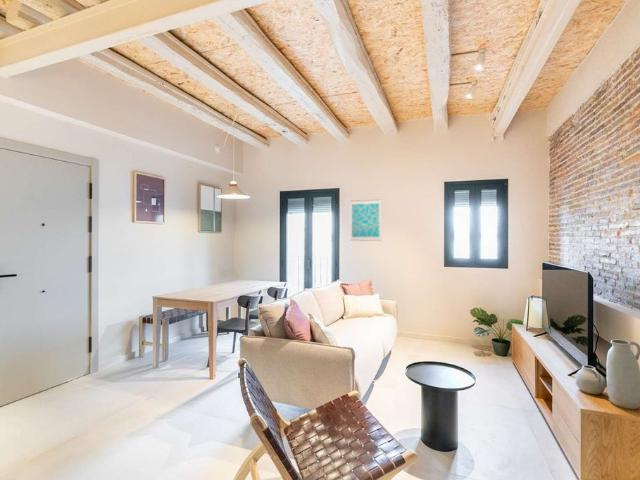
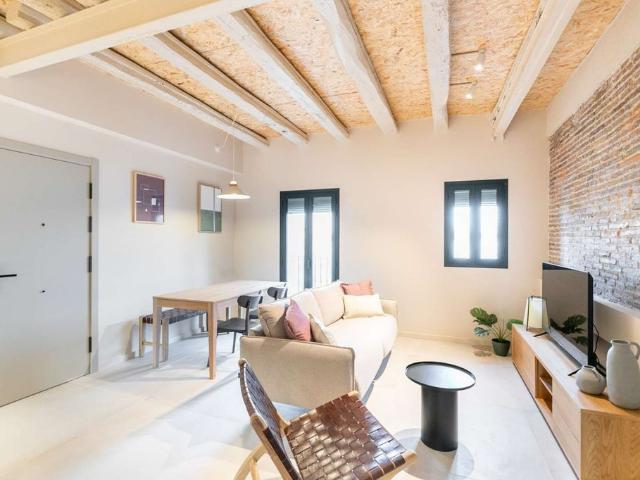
- wall art [350,198,382,242]
